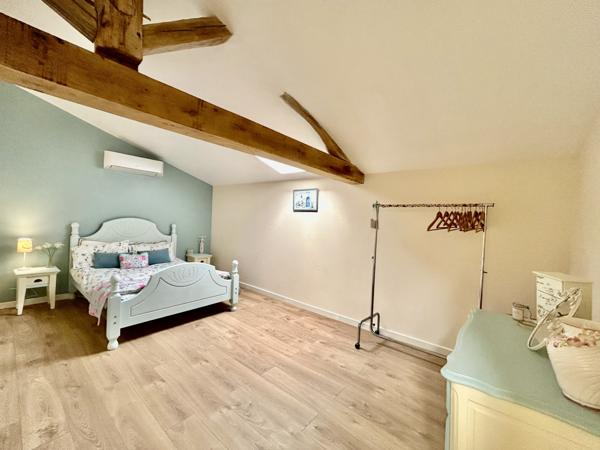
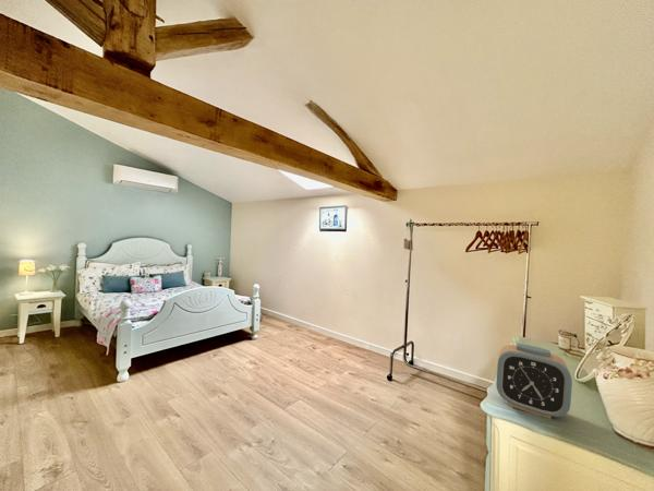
+ alarm clock [495,343,573,419]
